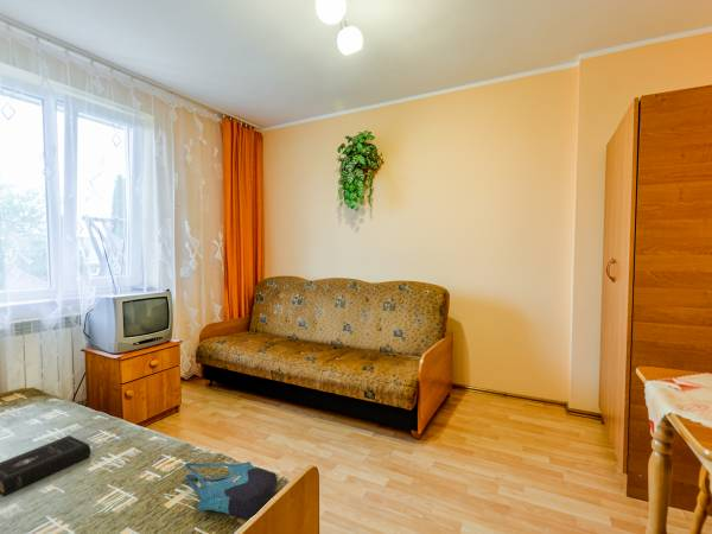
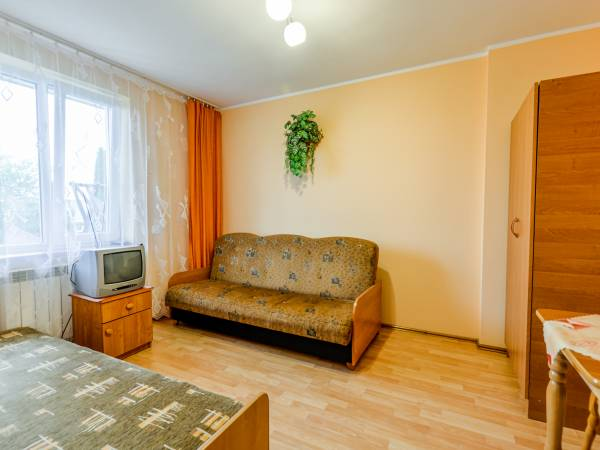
- book [0,434,93,497]
- tote bag [184,460,278,521]
